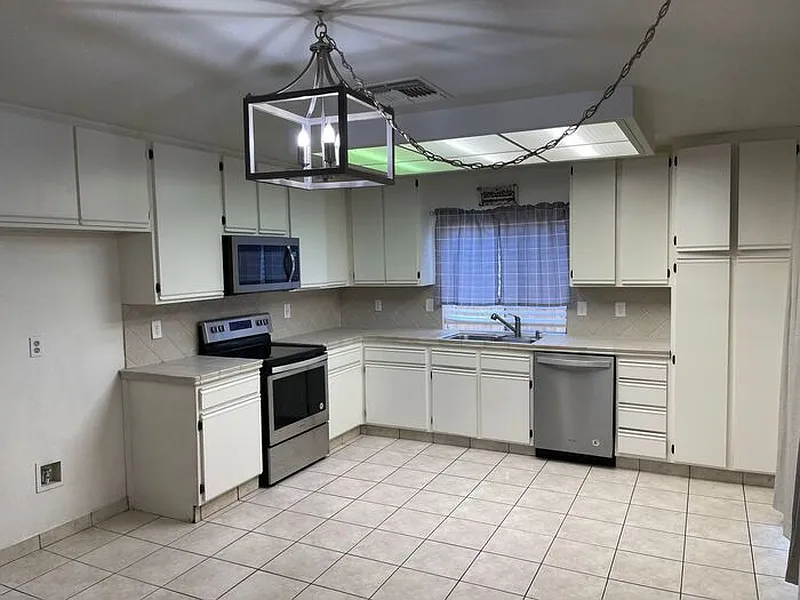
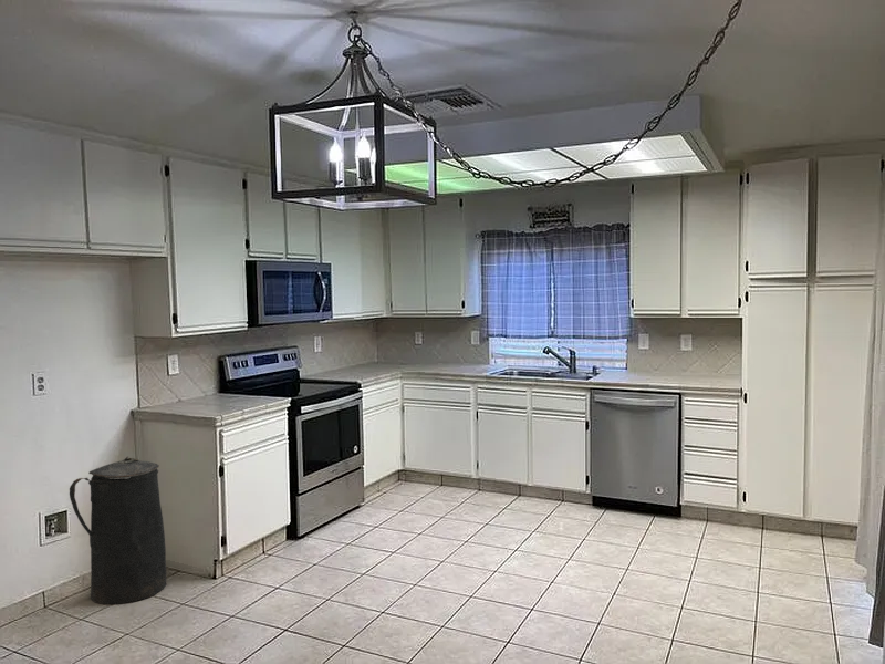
+ trash can [69,456,167,605]
